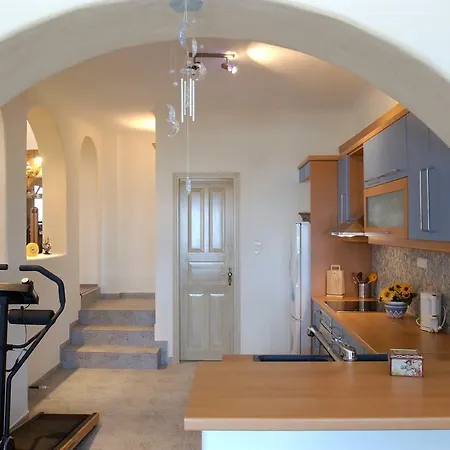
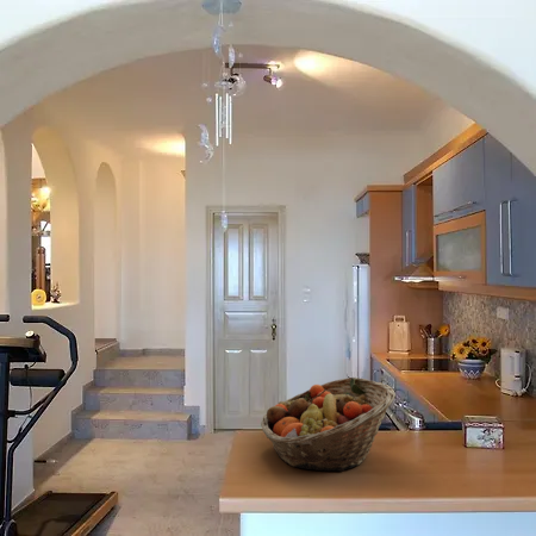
+ fruit basket [260,376,397,473]
